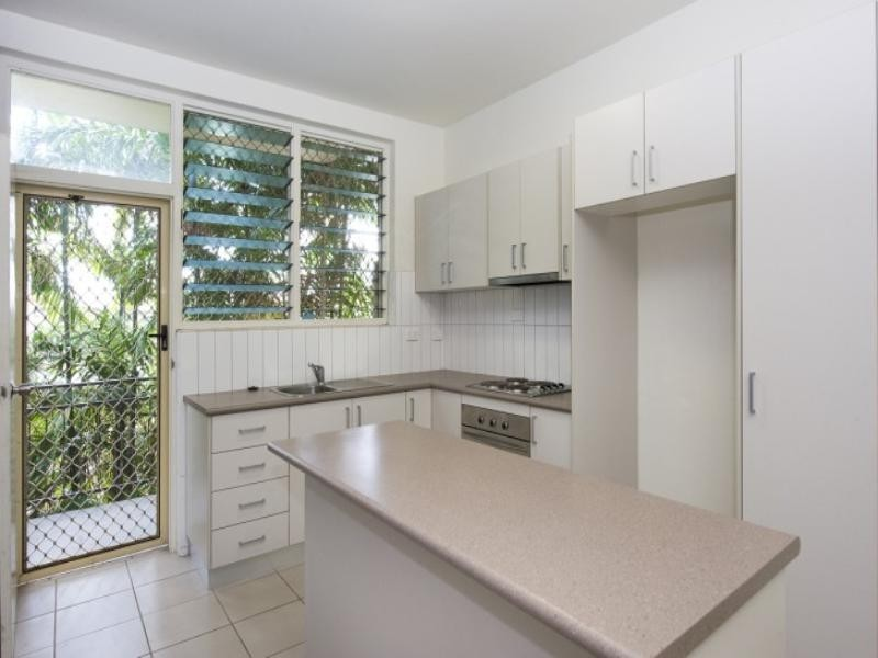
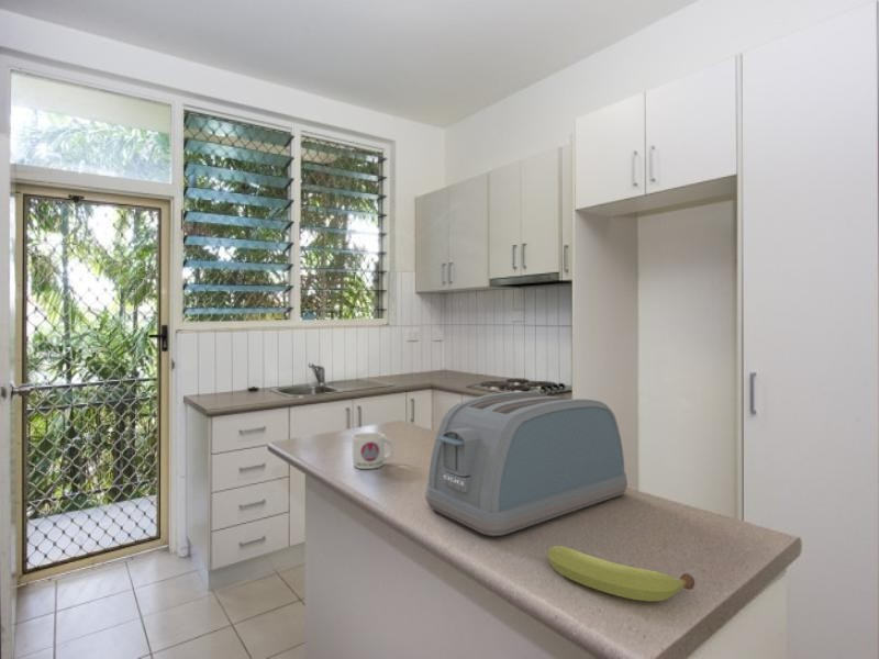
+ mug [352,432,394,470]
+ fruit [546,545,696,602]
+ toaster [425,391,628,537]
